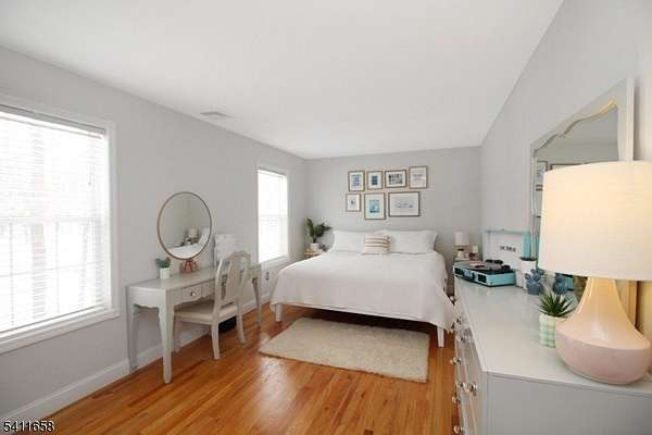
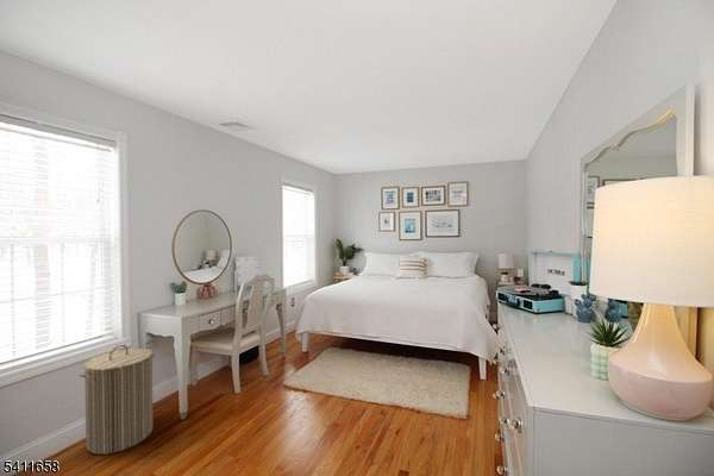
+ laundry hamper [77,344,156,456]
